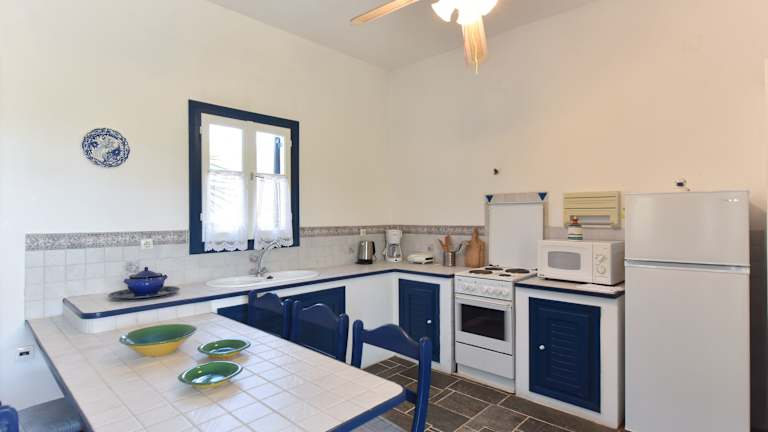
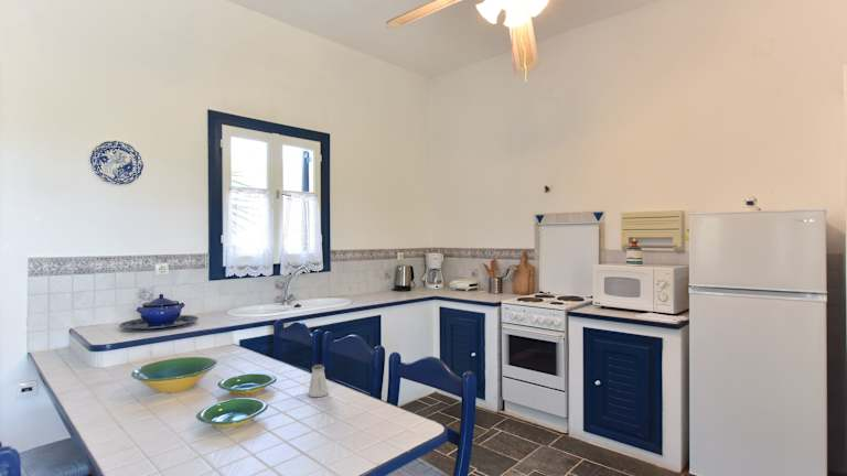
+ saltshaker [307,364,330,398]
